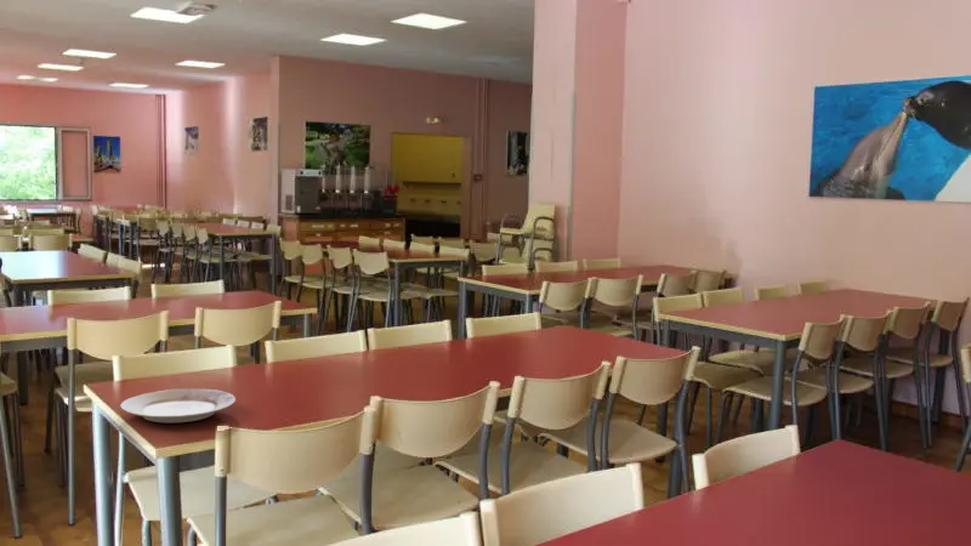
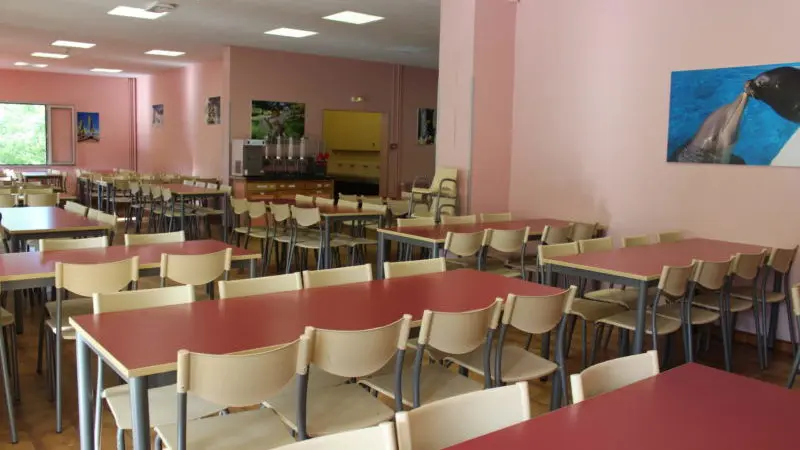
- plate [119,387,237,423]
